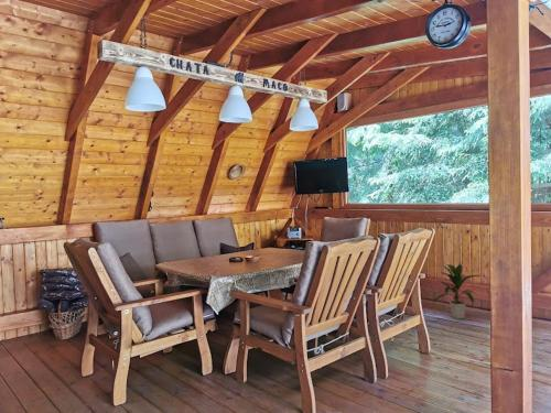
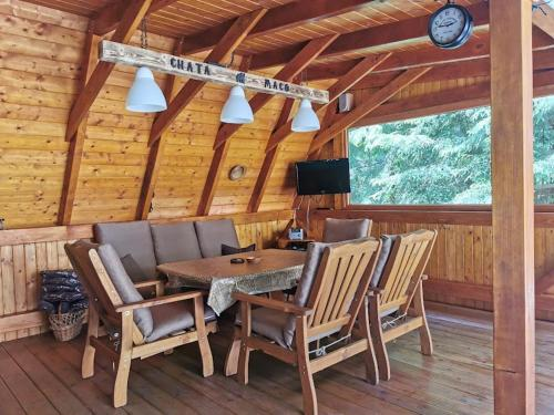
- indoor plant [431,262,483,319]
